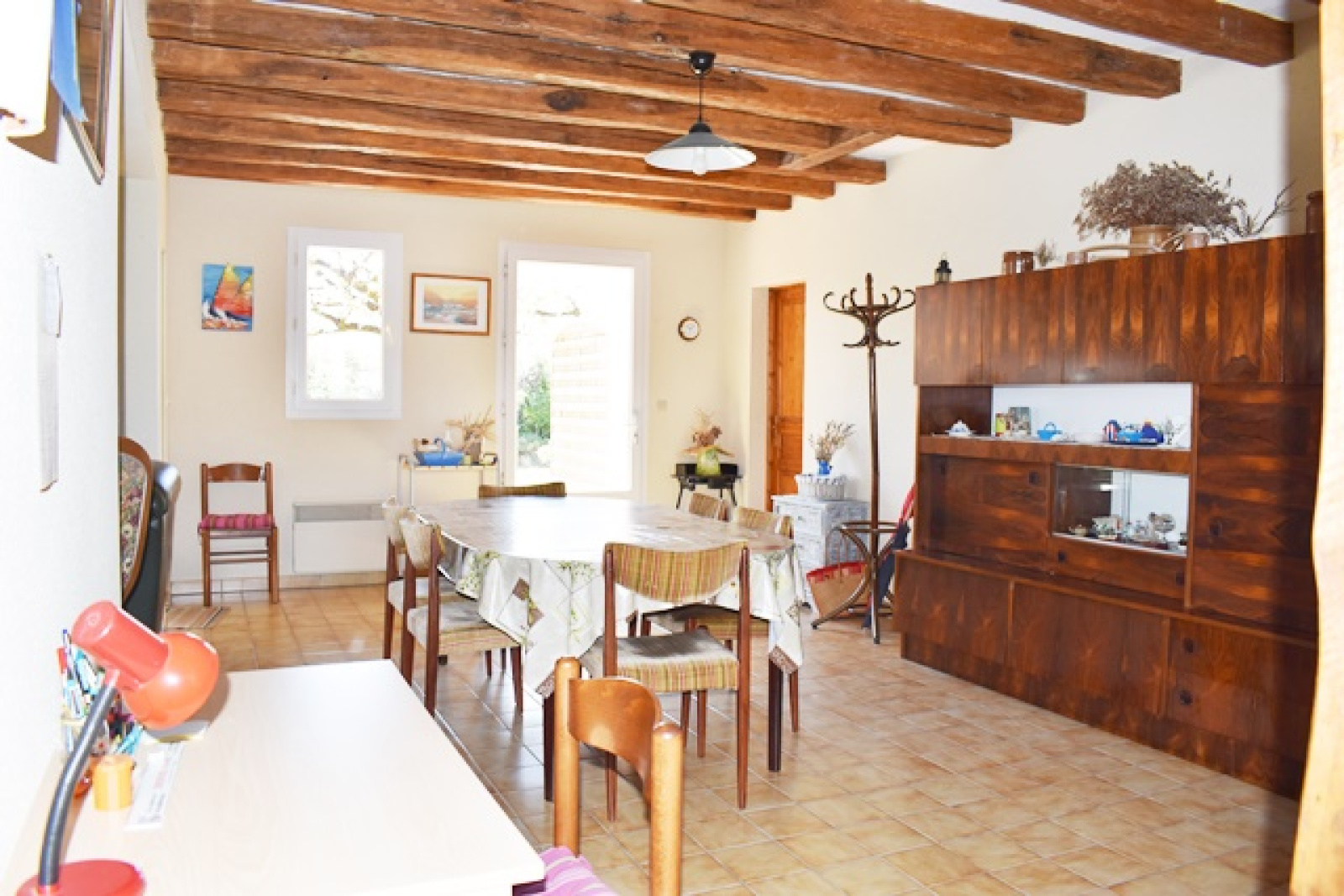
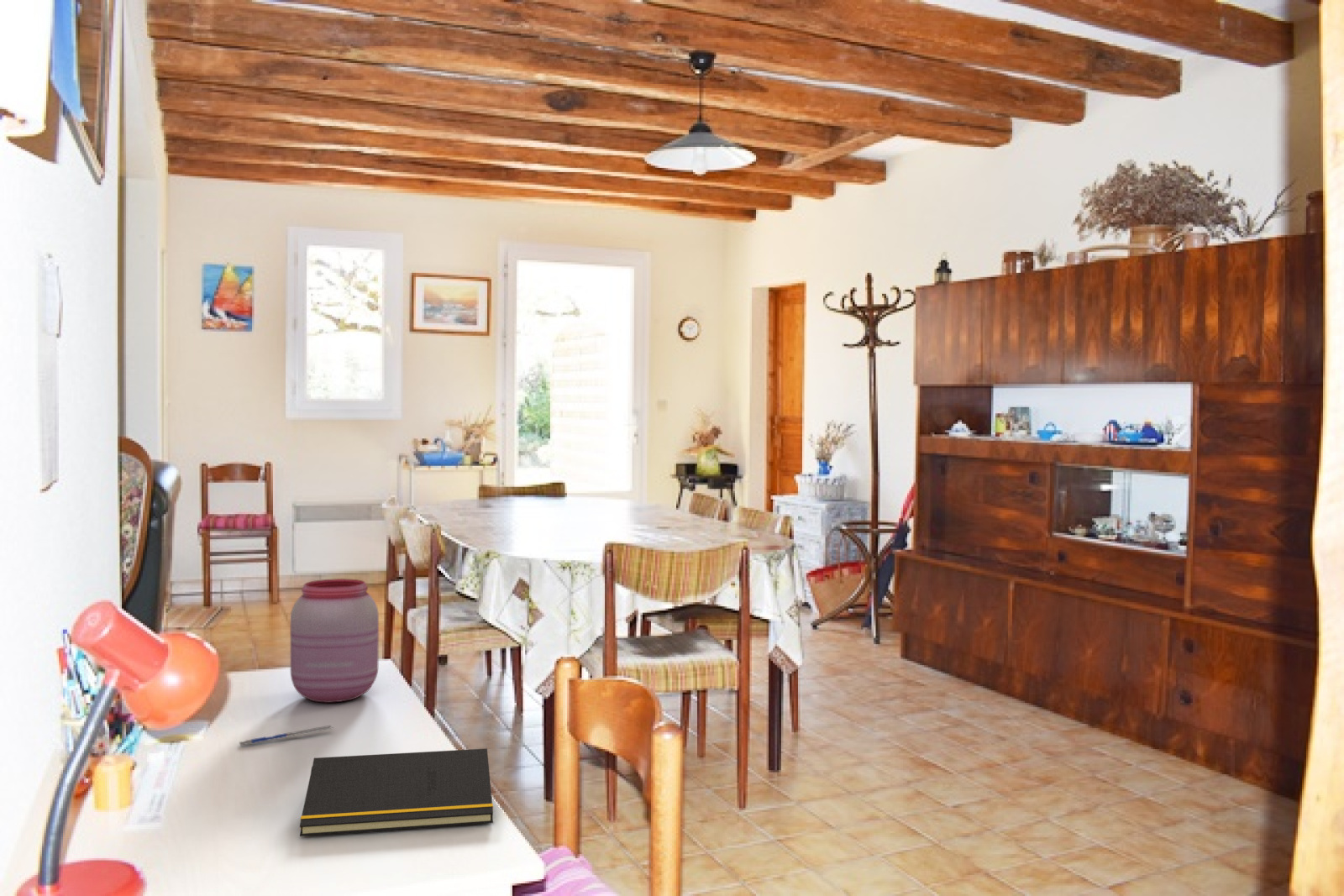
+ pen [239,725,334,747]
+ jar [290,578,380,704]
+ notepad [299,747,494,837]
